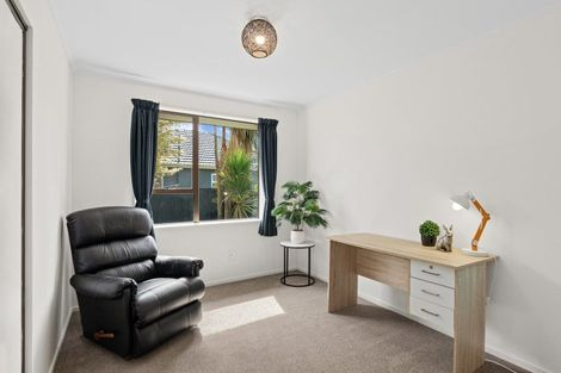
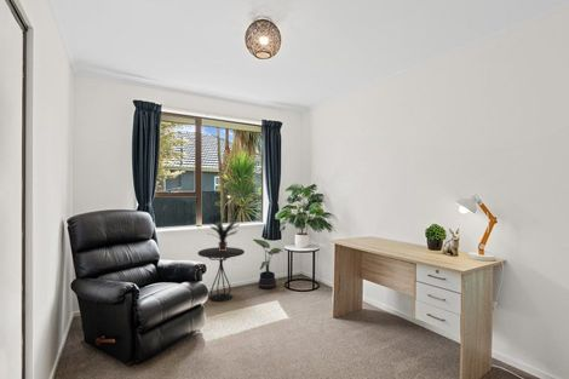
+ potted plant [208,216,242,251]
+ potted plant [252,239,282,291]
+ side table [196,246,246,303]
